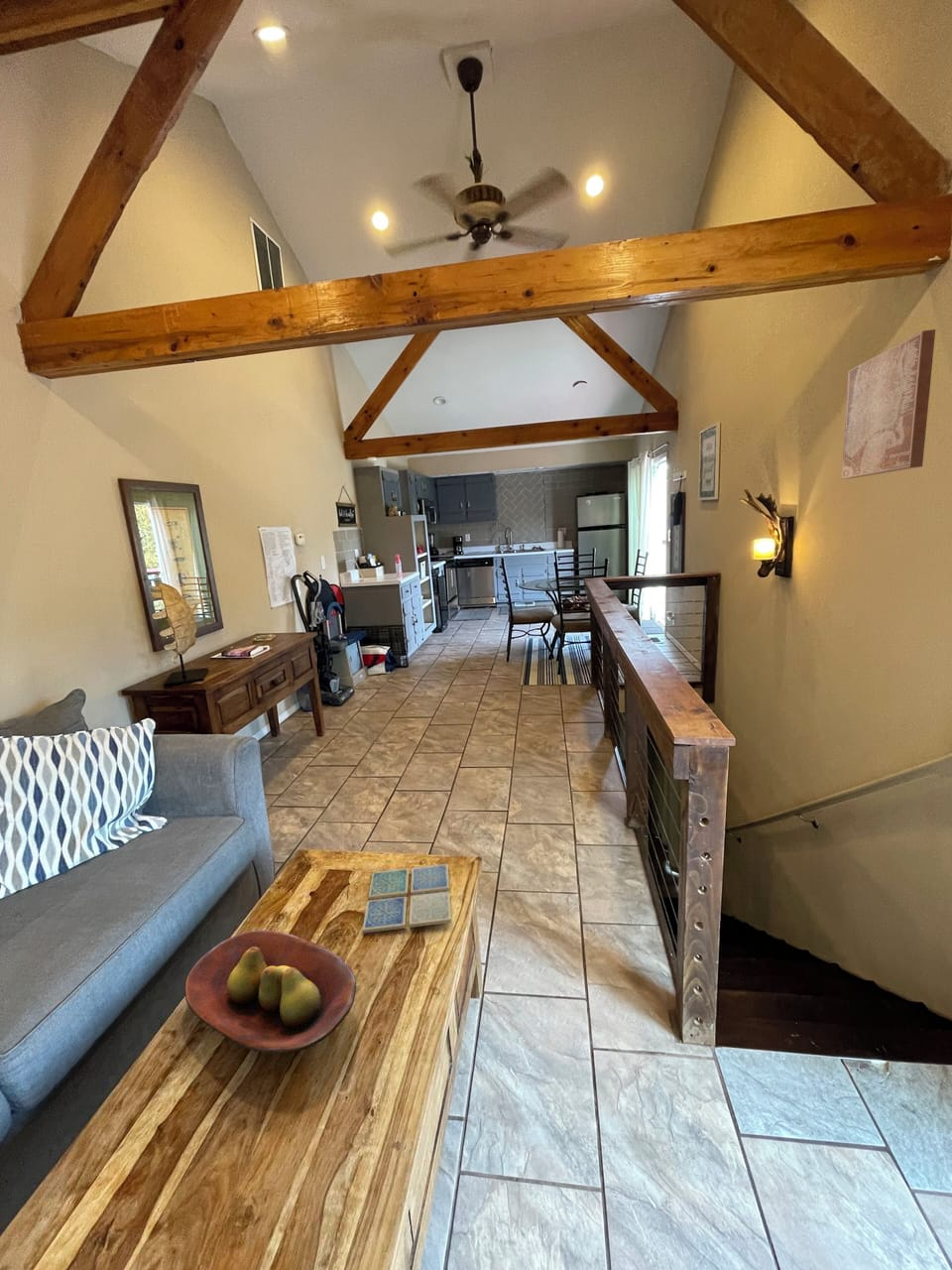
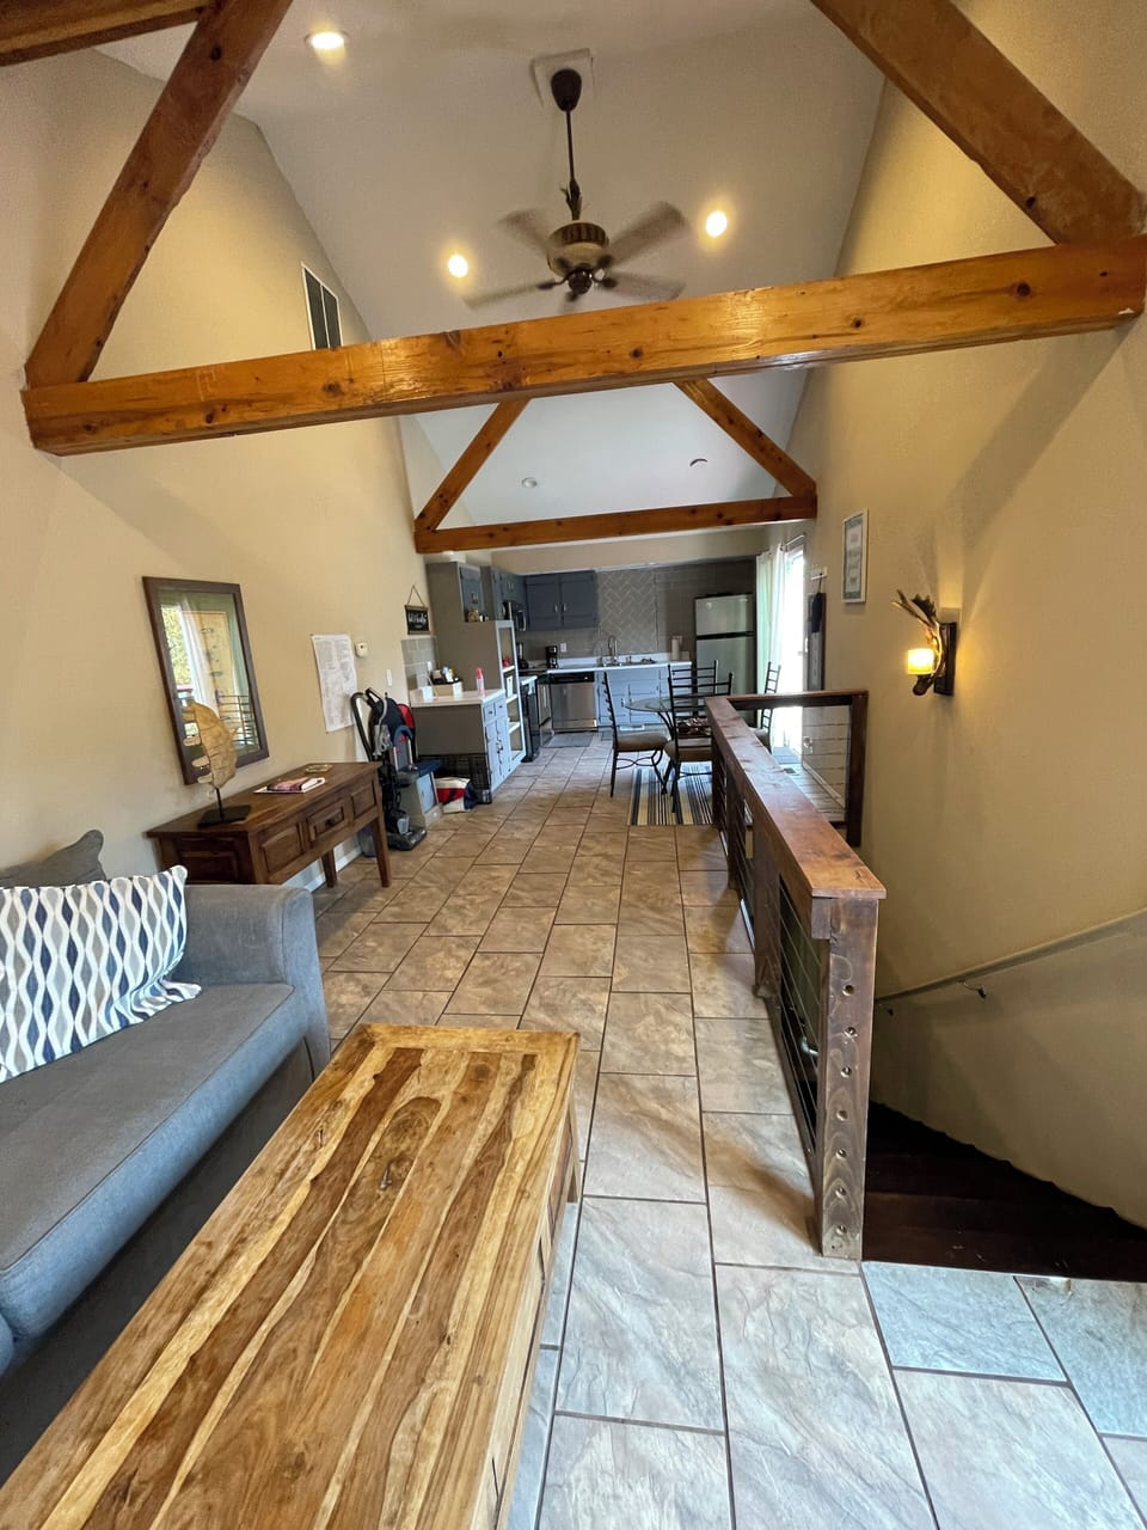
- wall art [840,328,936,480]
- drink coaster [361,863,452,935]
- fruit bowl [184,930,357,1055]
